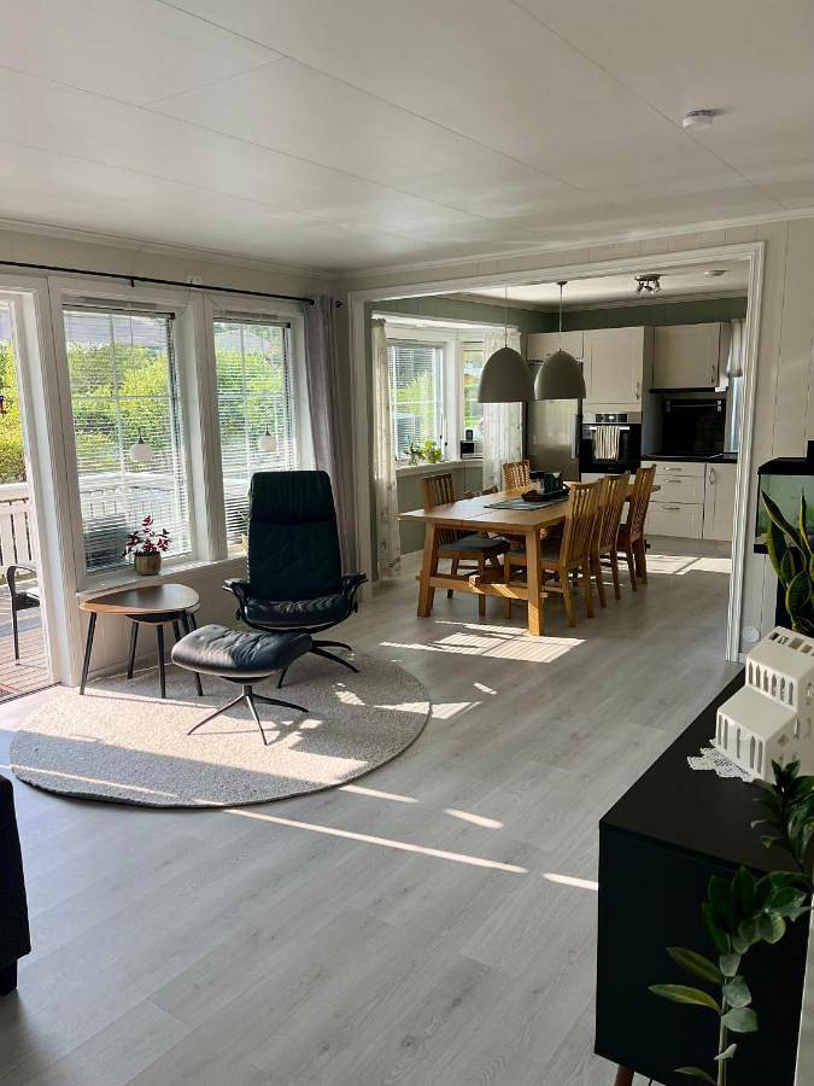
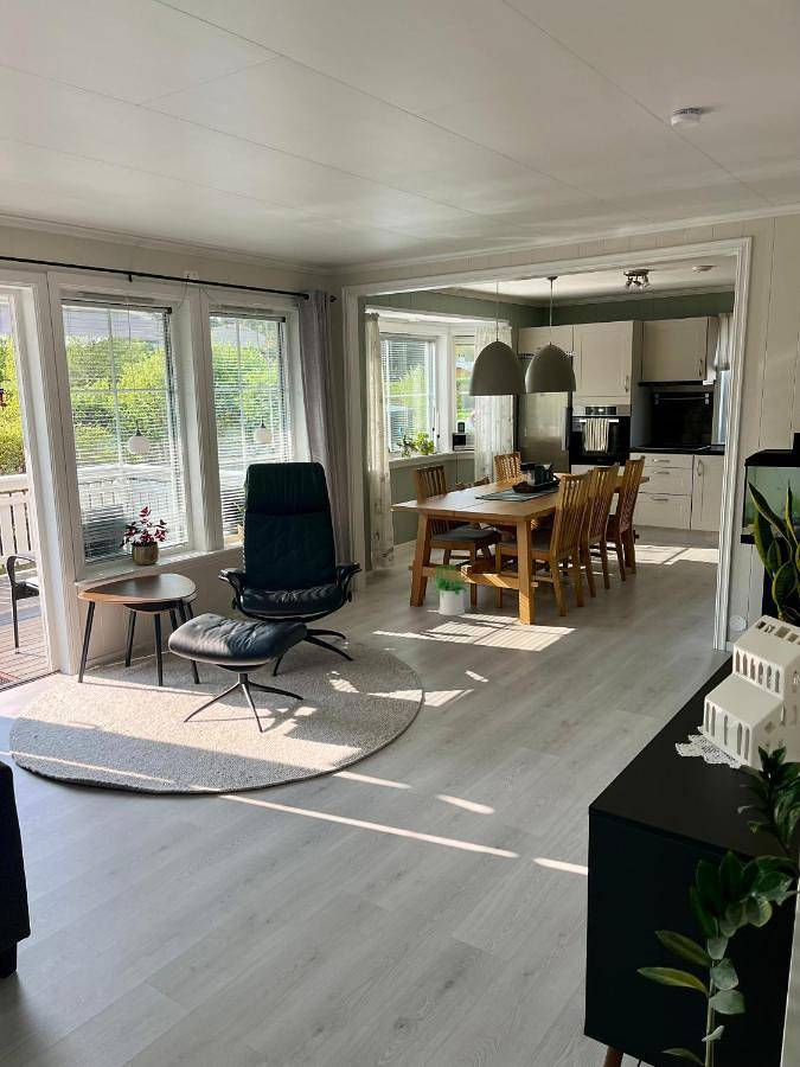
+ potted plant [431,562,469,616]
